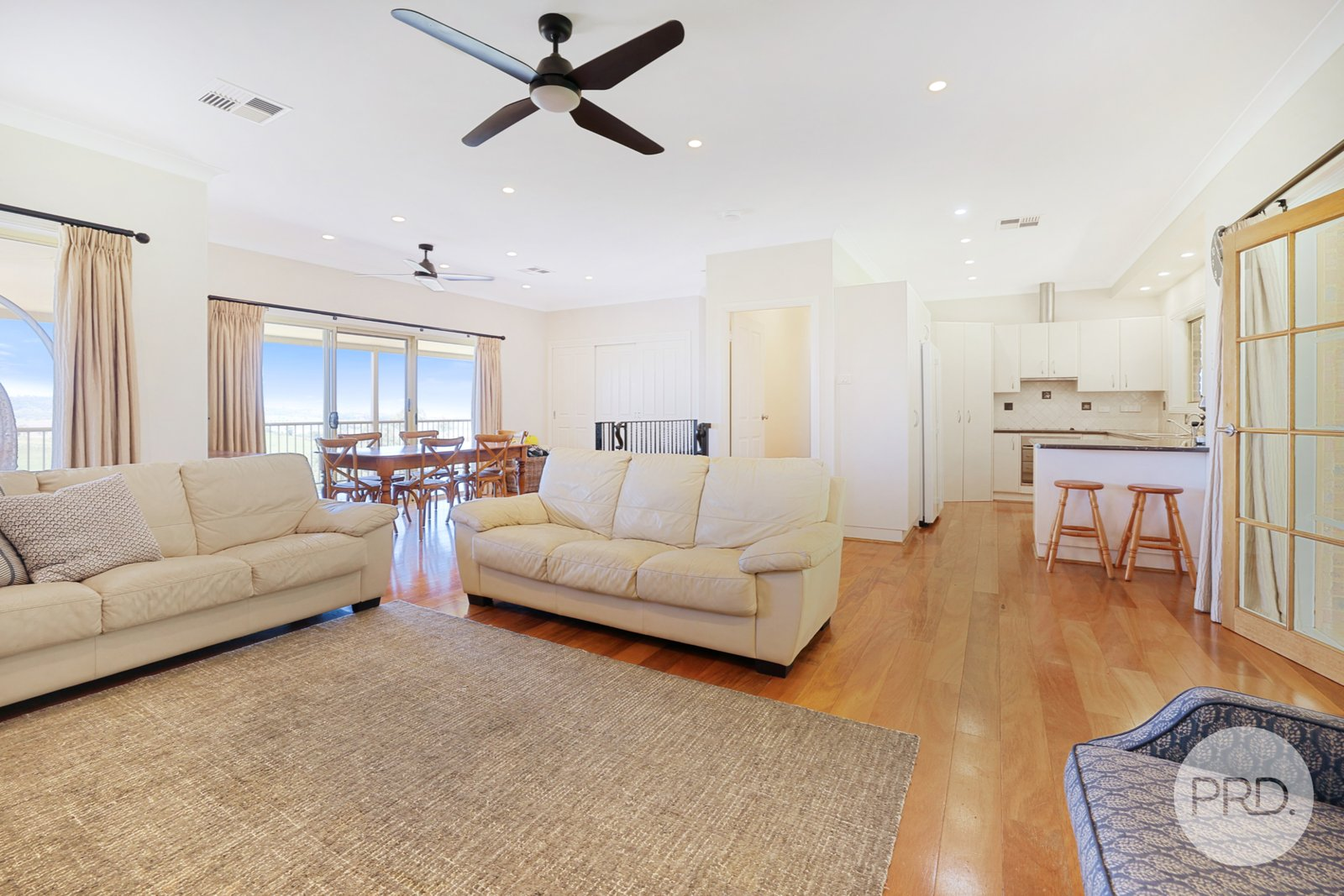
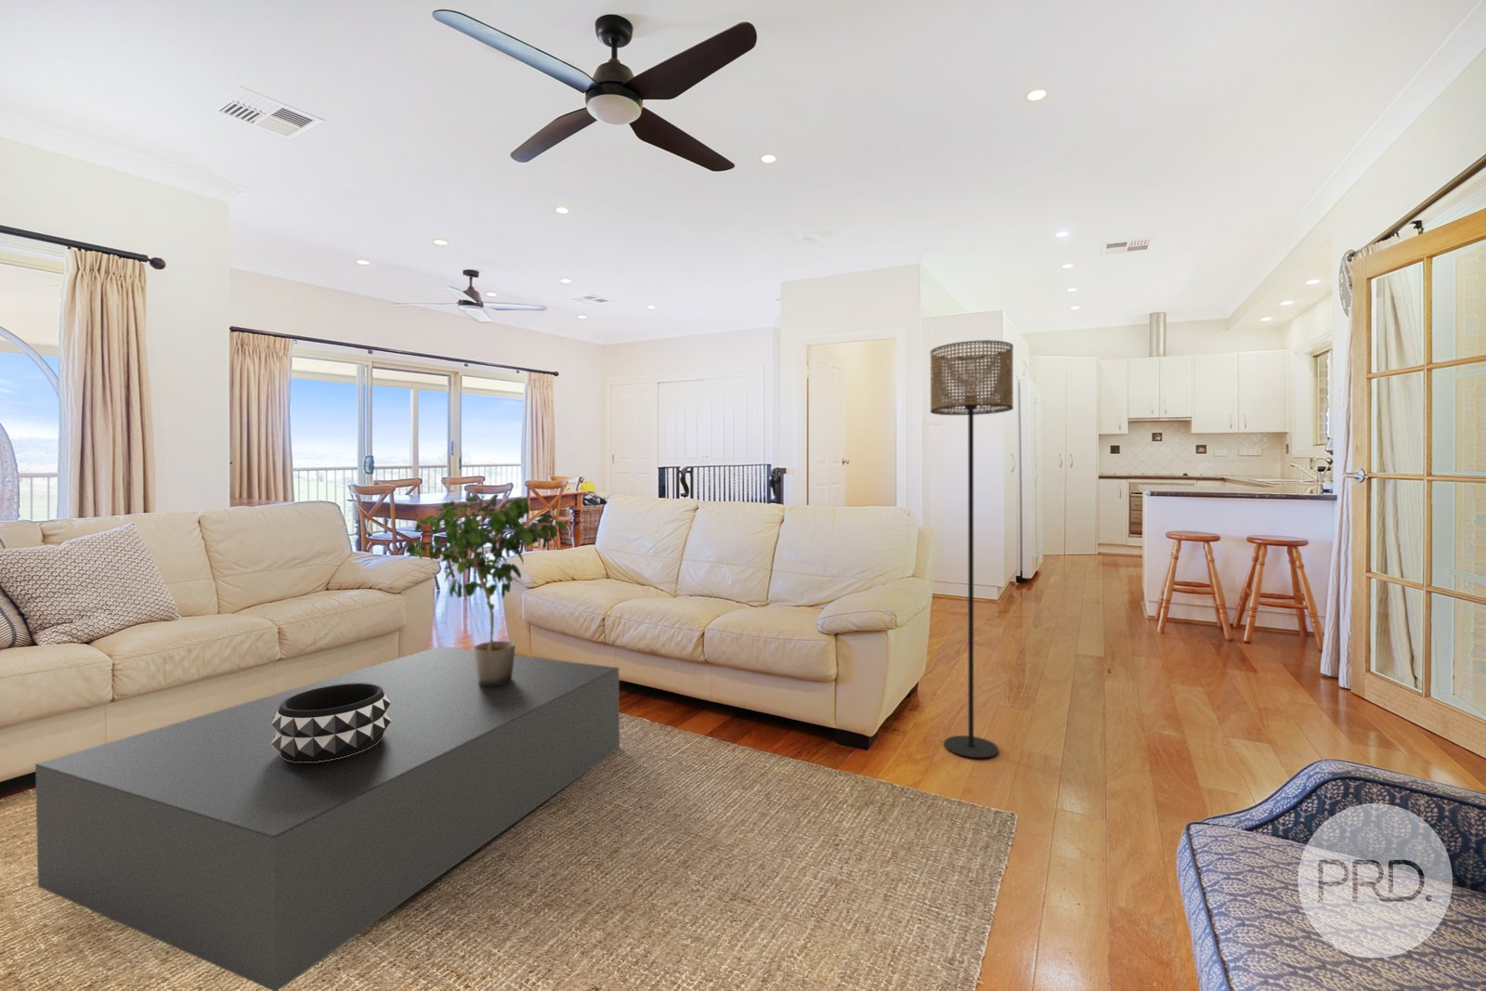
+ floor lamp [930,340,1014,759]
+ potted plant [405,493,568,686]
+ decorative bowl [271,682,391,762]
+ coffee table [34,646,620,991]
